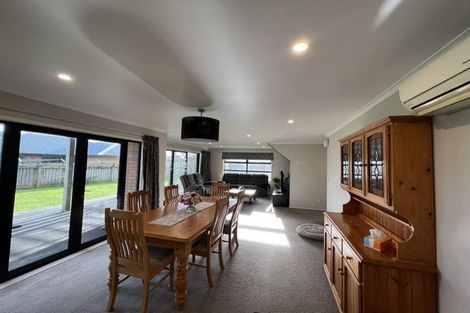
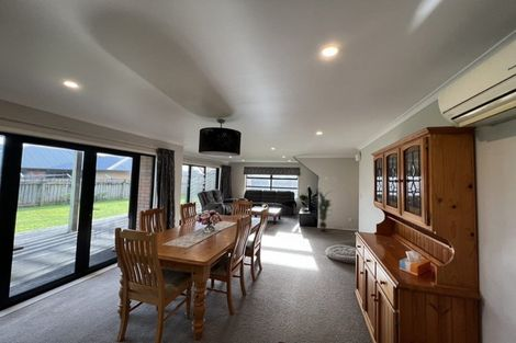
+ indoor plant [310,188,335,232]
